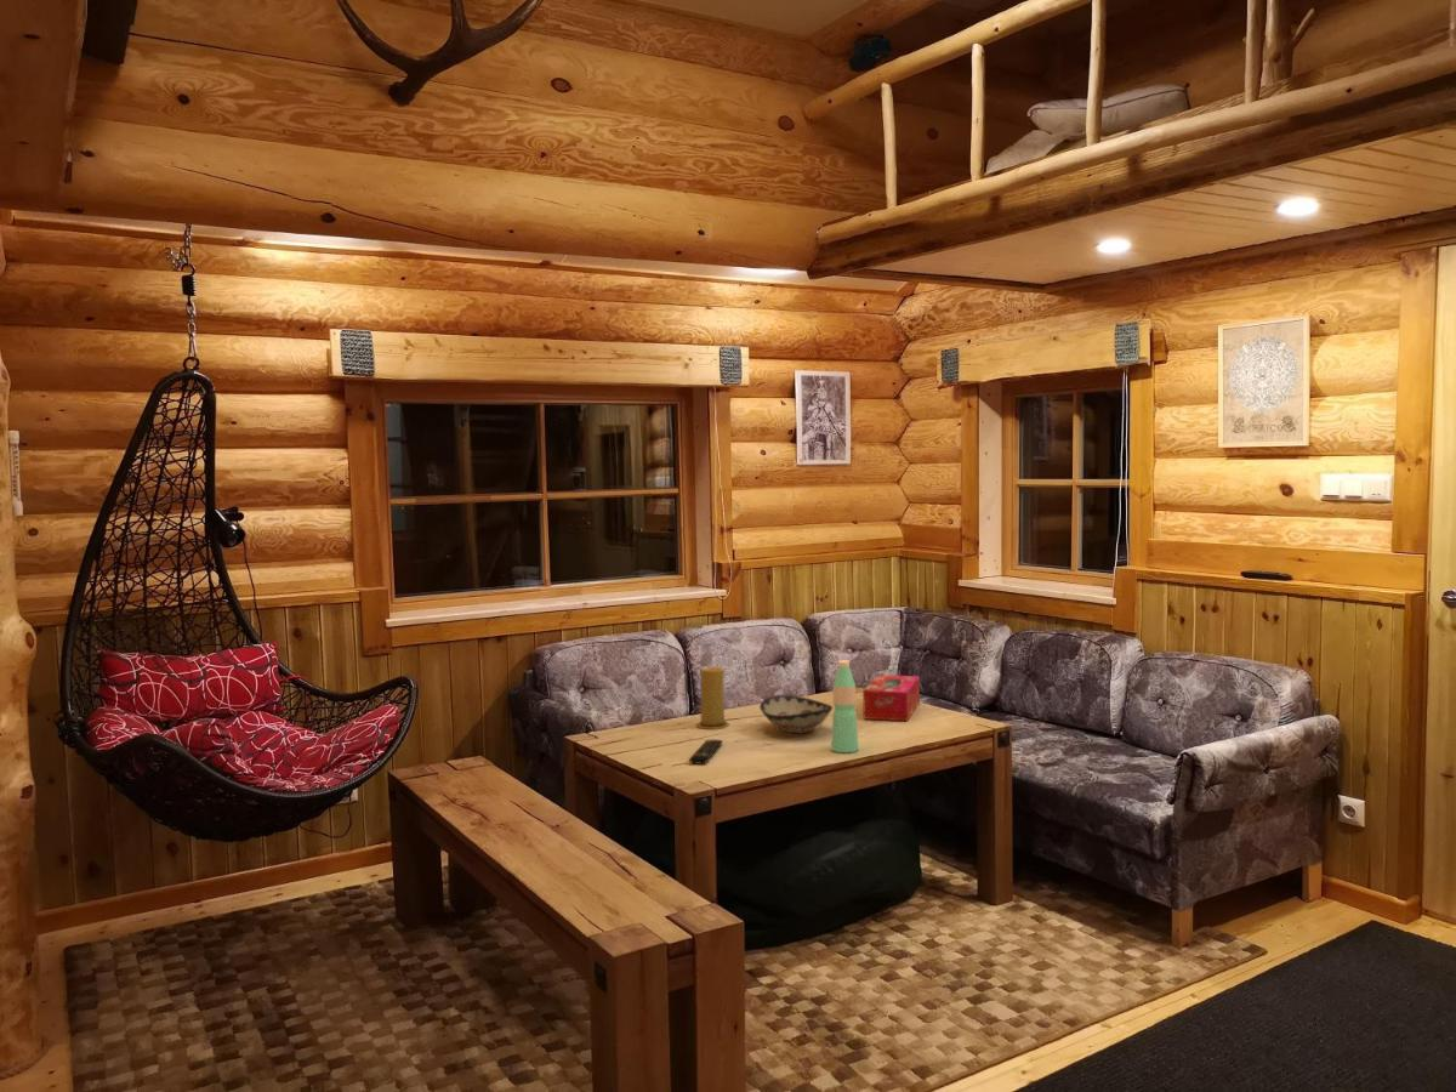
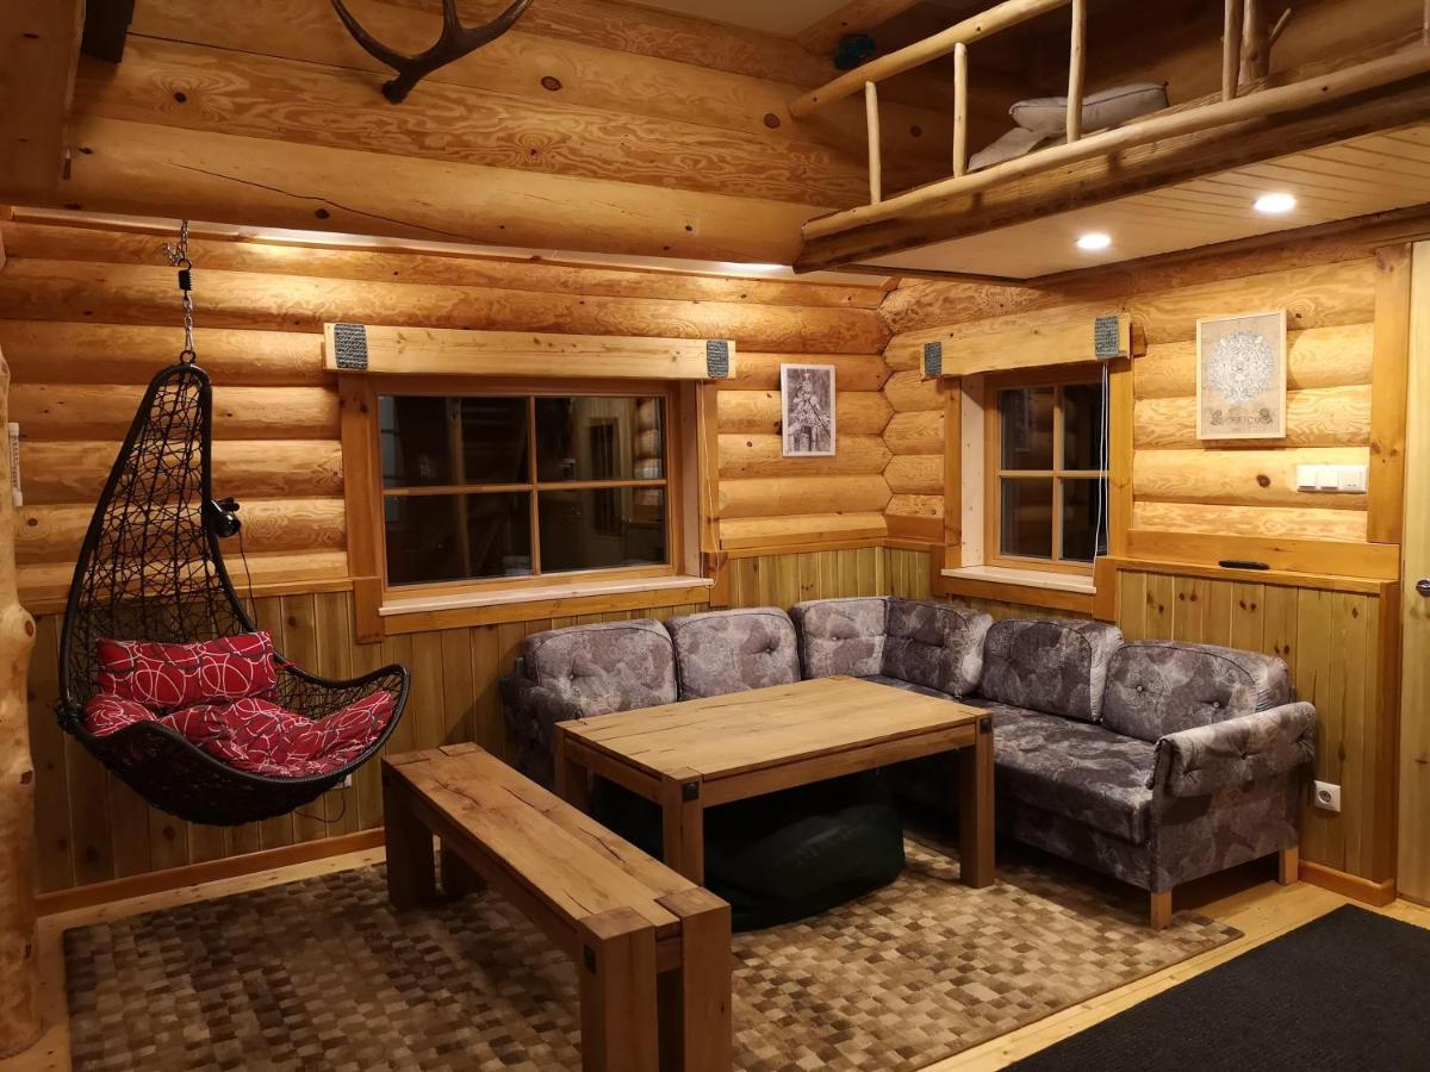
- water bottle [831,659,859,753]
- decorative bowl [758,694,834,734]
- tissue box [861,673,921,722]
- remote control [688,739,724,764]
- candle [695,666,730,730]
